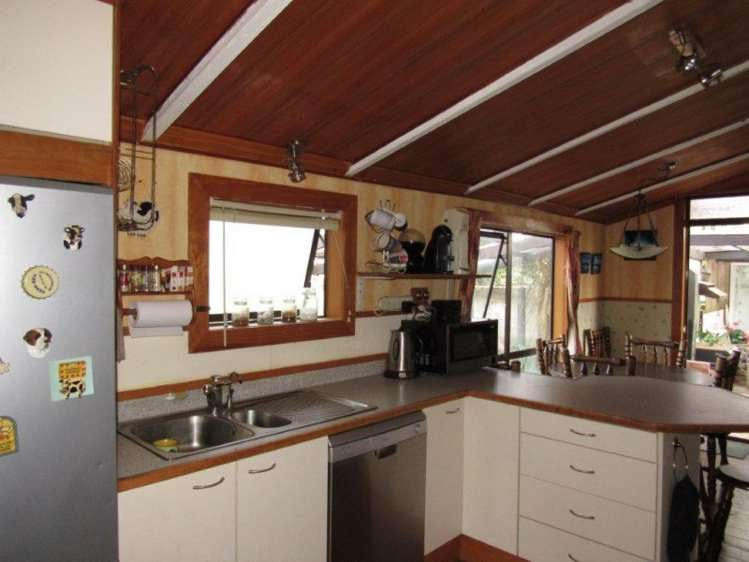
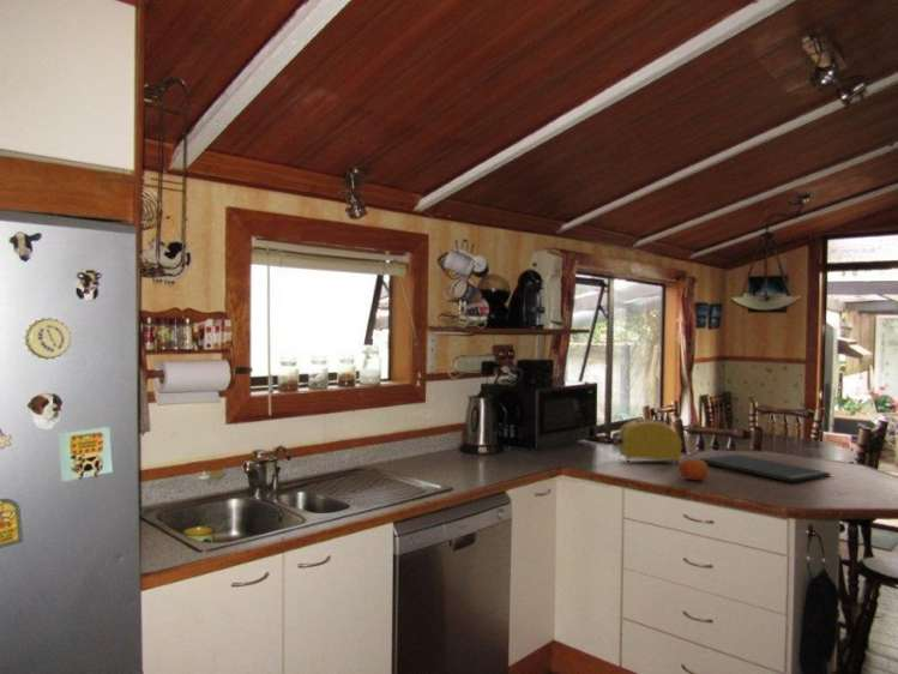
+ cutting board [698,453,831,483]
+ toaster [615,417,683,467]
+ fruit [679,457,710,481]
